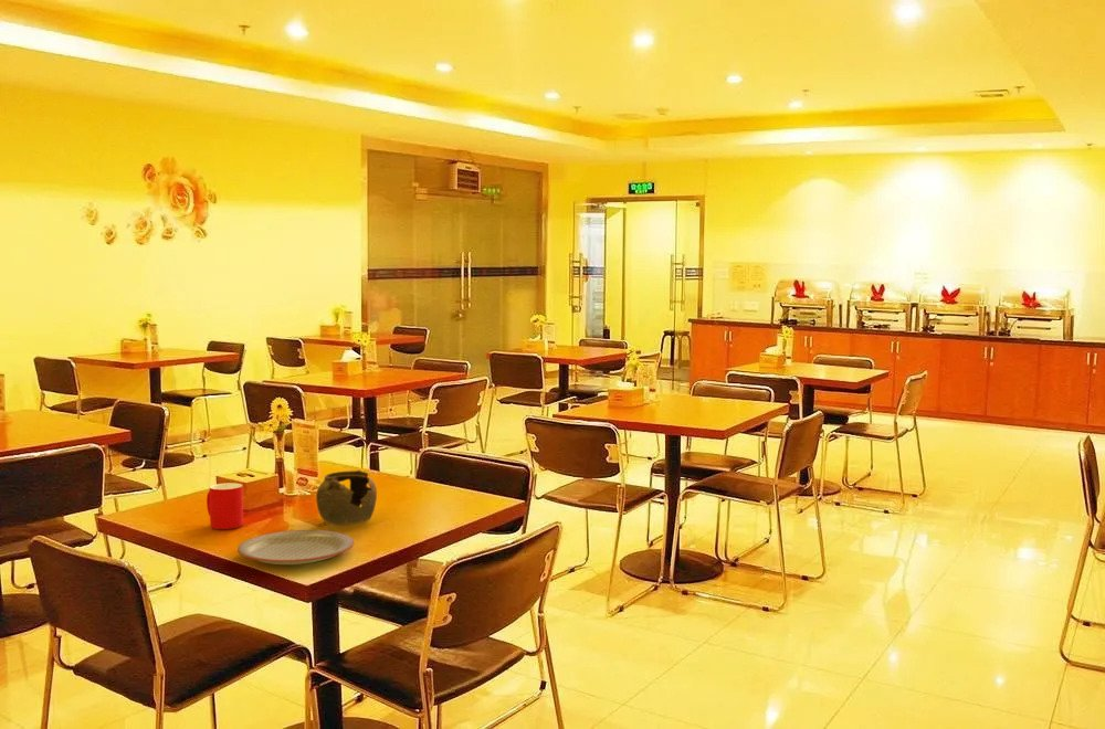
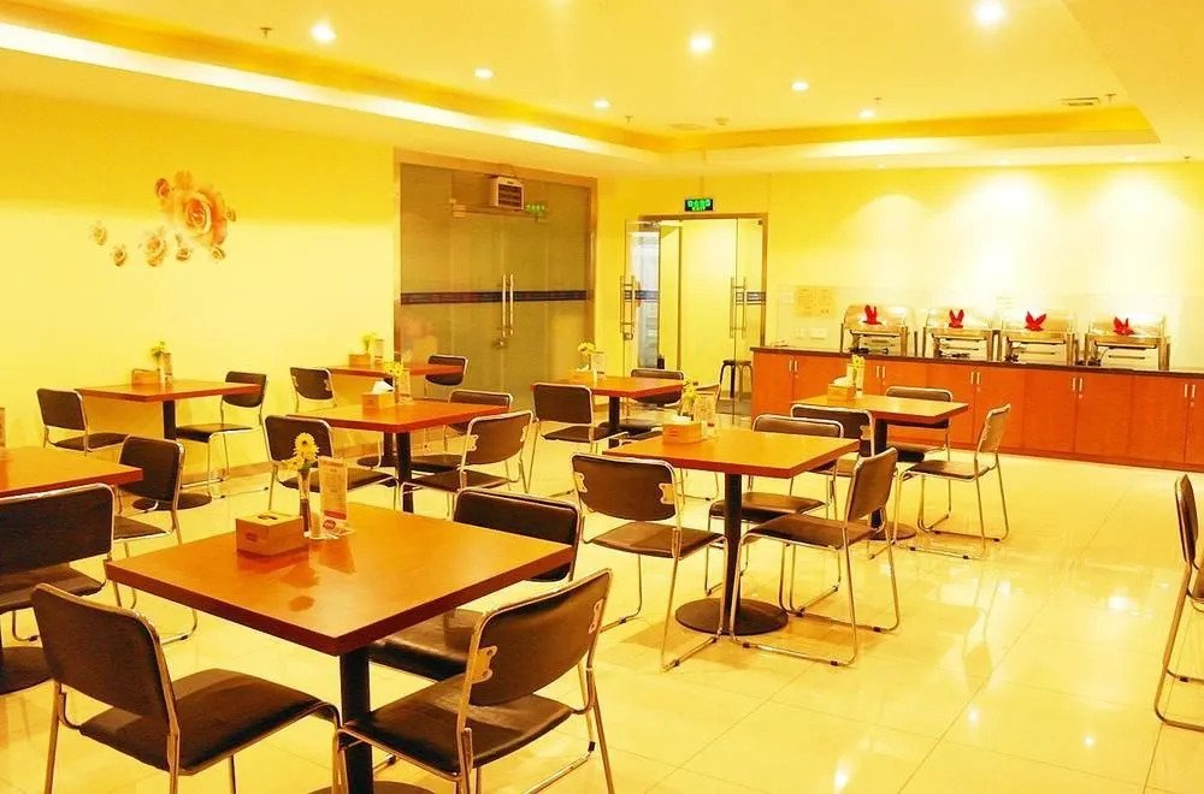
- teapot [315,469,378,526]
- plate [236,529,355,566]
- cup [206,482,244,530]
